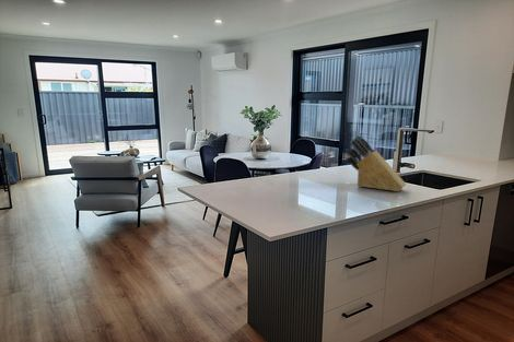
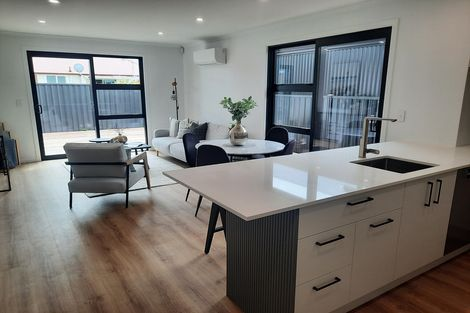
- knife block [344,134,407,192]
